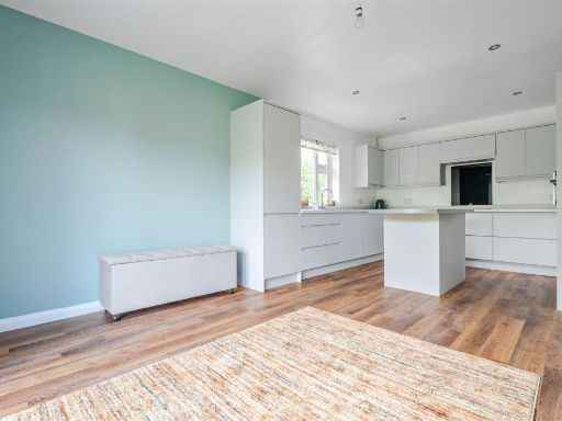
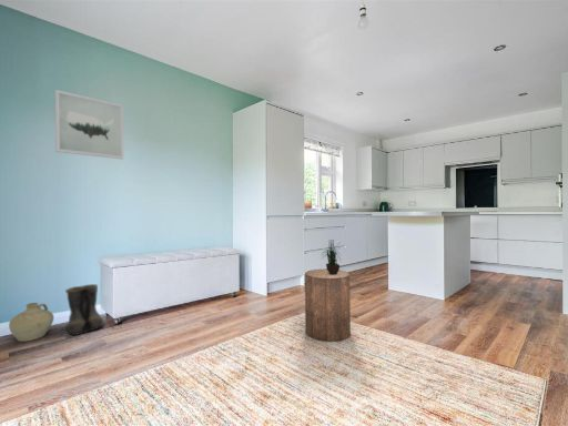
+ ceramic jug [8,302,54,343]
+ potted plant [321,241,342,275]
+ wall art [54,89,124,160]
+ boots [64,283,105,336]
+ stool [304,268,352,343]
